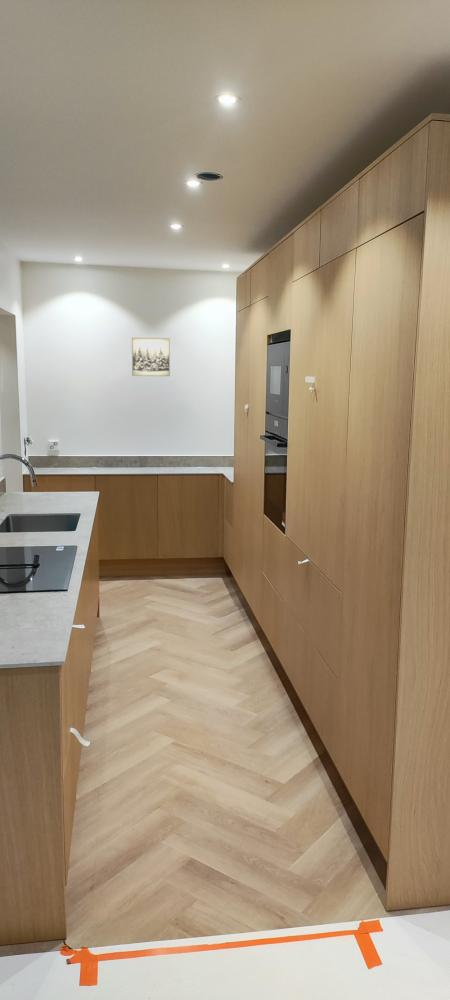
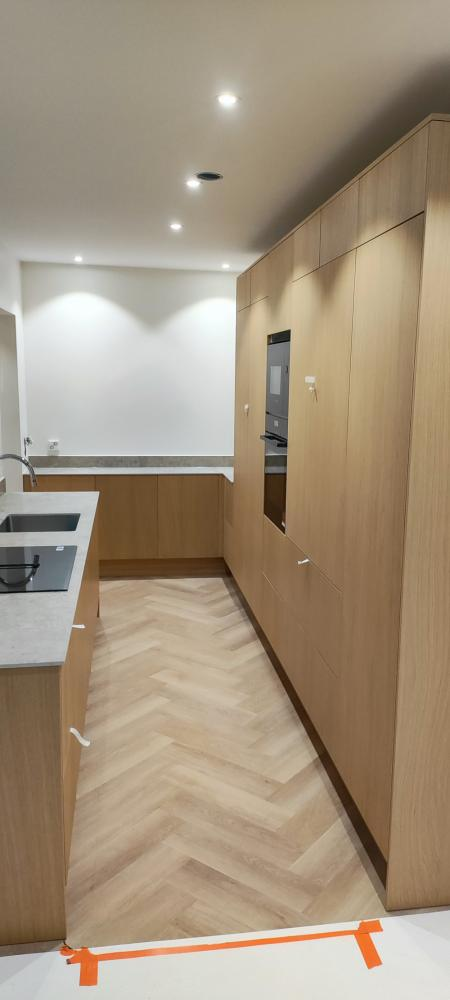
- wall art [131,337,171,377]
